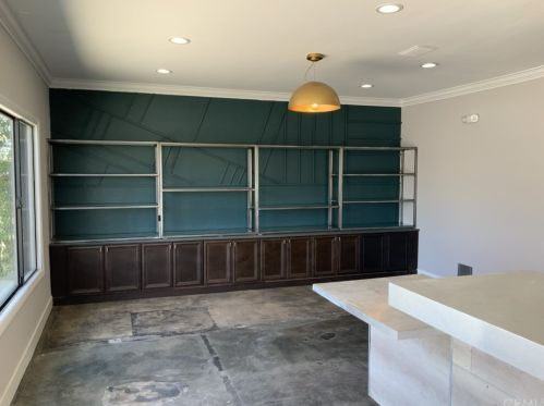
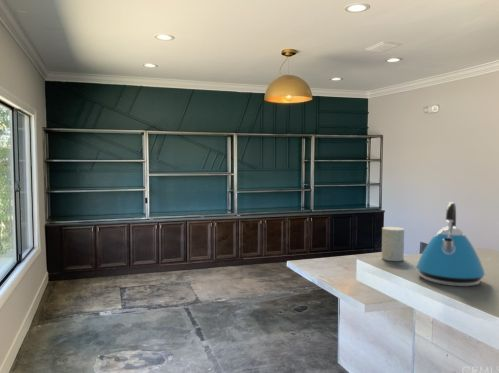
+ kettle [416,201,486,287]
+ cup [381,226,405,262]
